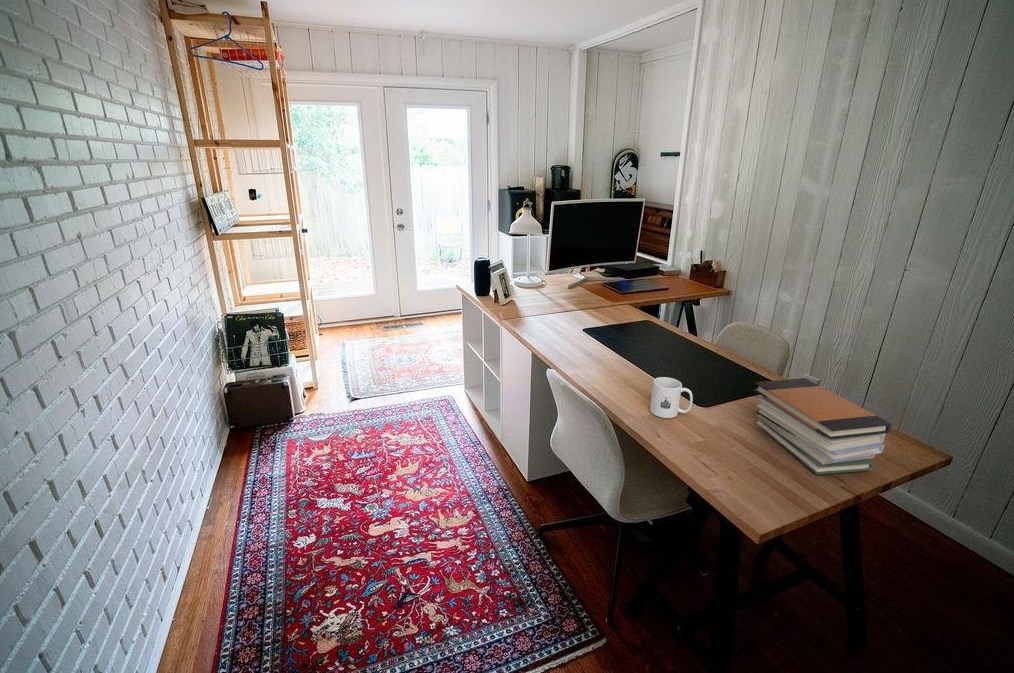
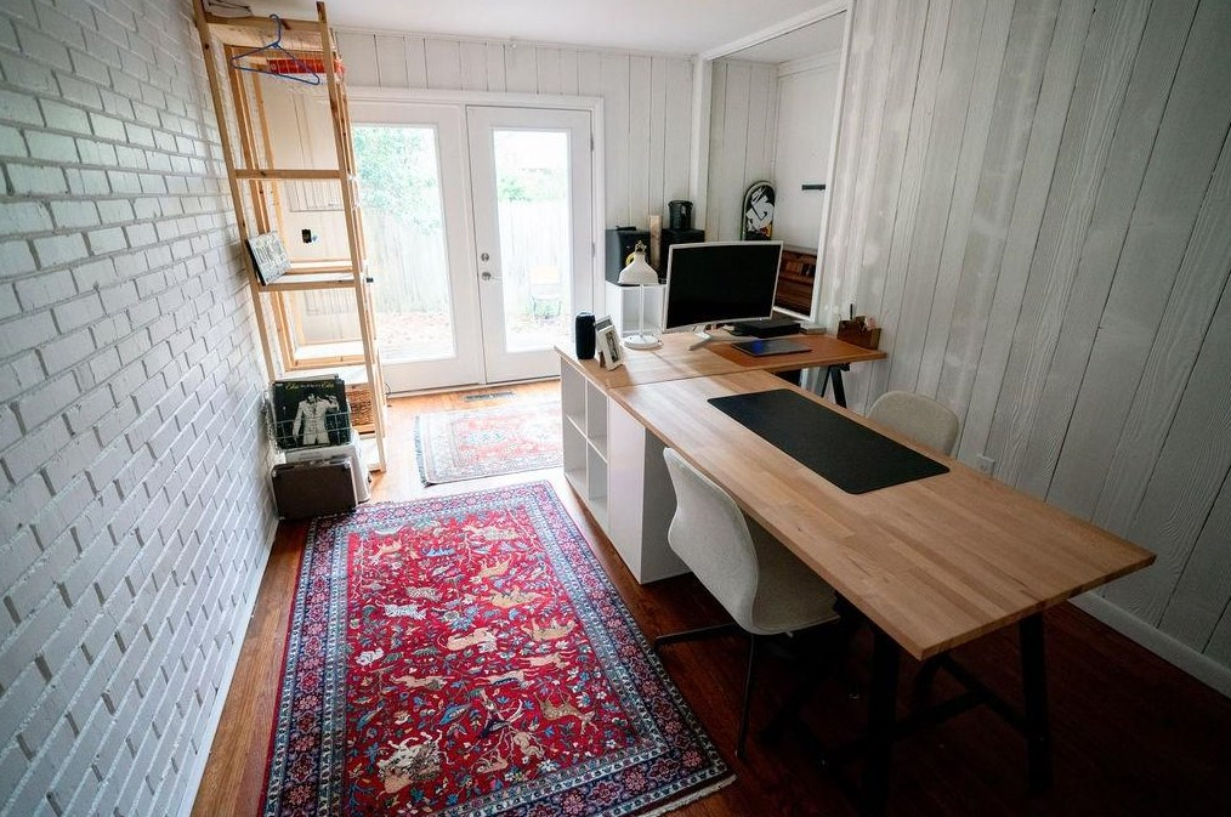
- book stack [753,377,893,475]
- mug [649,376,694,419]
